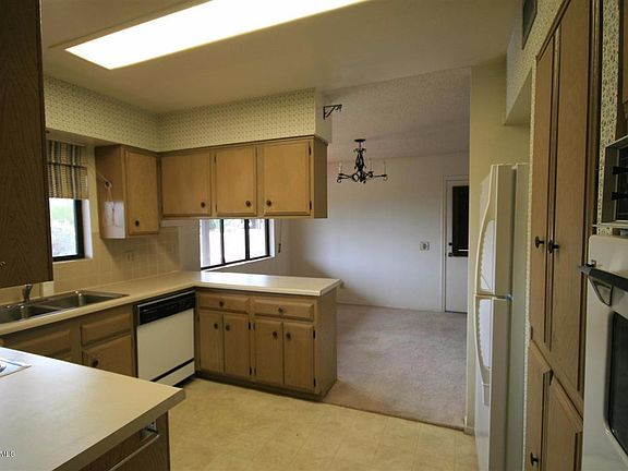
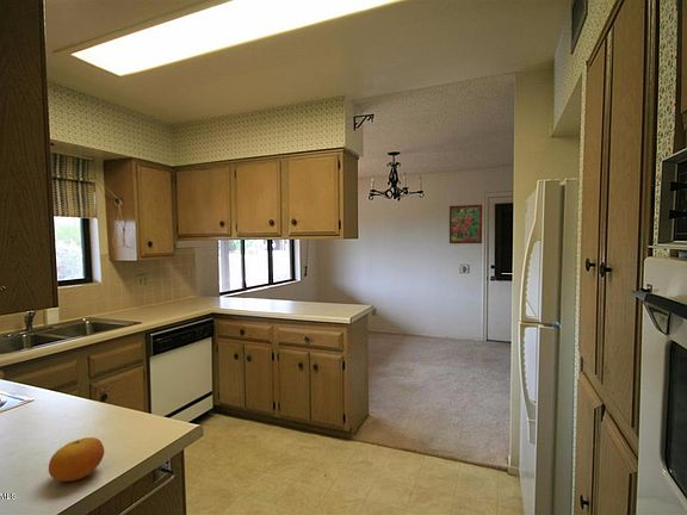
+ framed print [448,204,483,244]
+ fruit [48,436,105,483]
